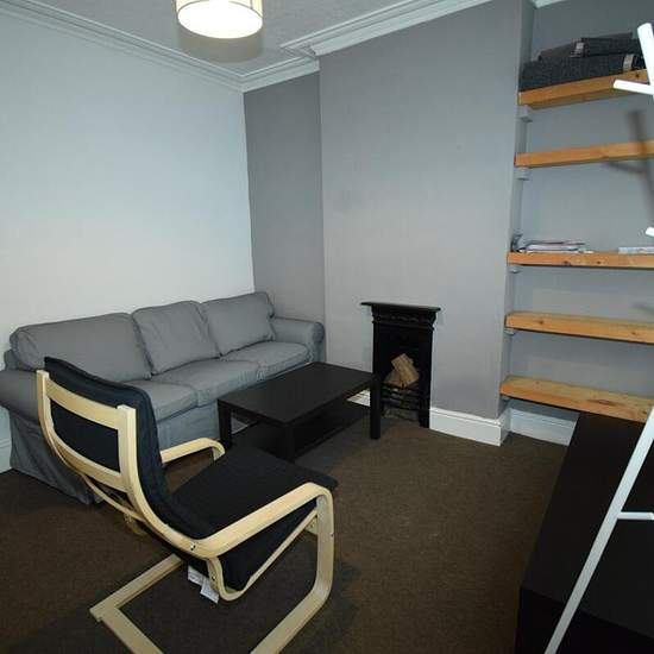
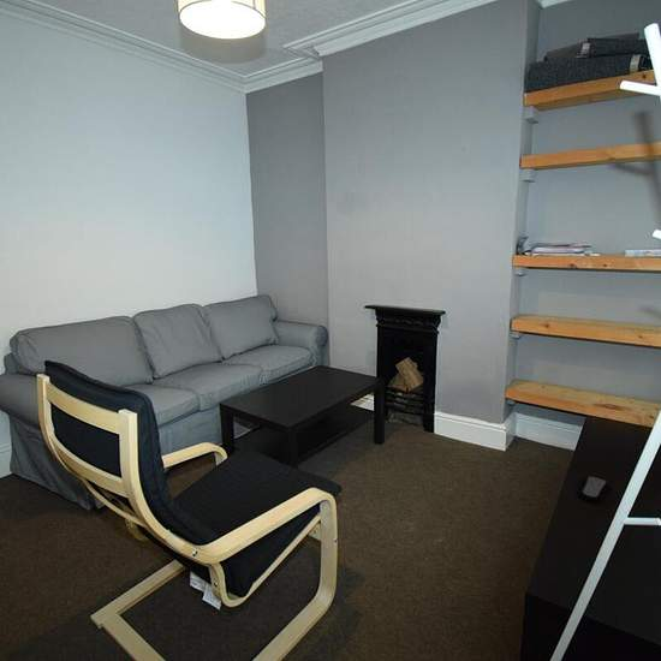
+ remote control [578,475,609,504]
